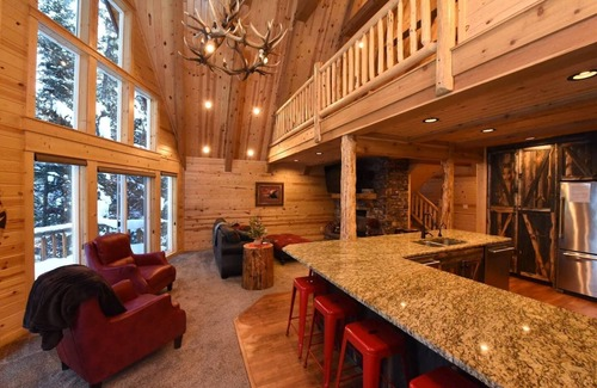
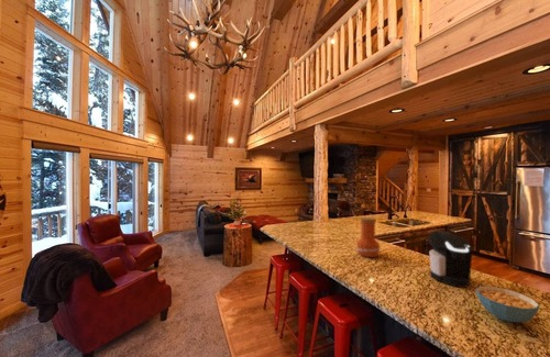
+ vase [355,216,382,258]
+ cereal bowl [475,286,540,323]
+ coffee maker [427,230,474,289]
